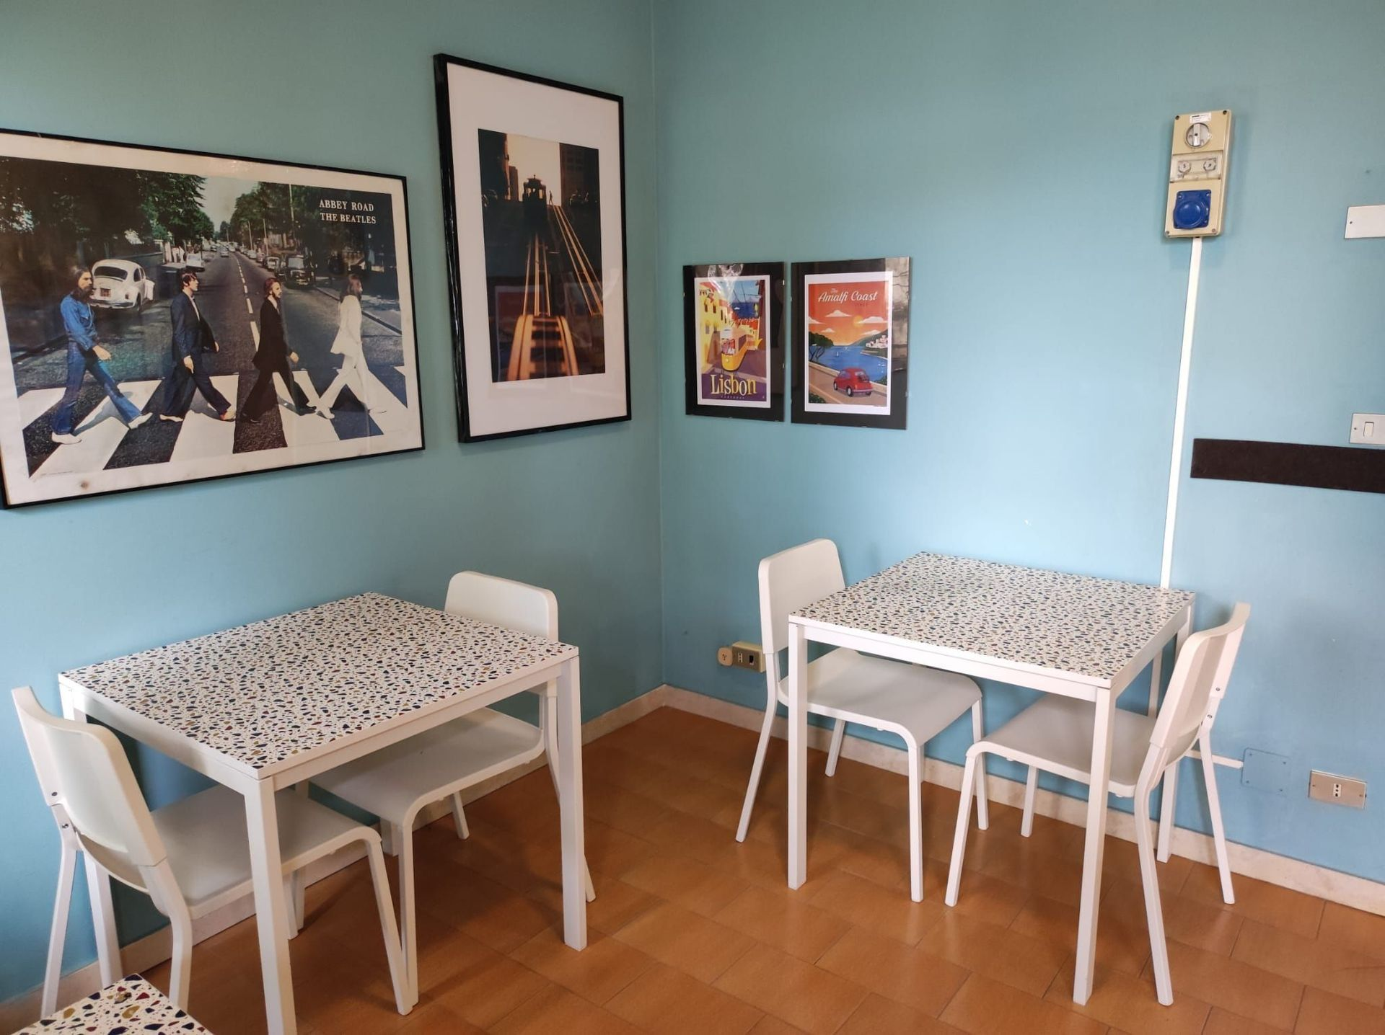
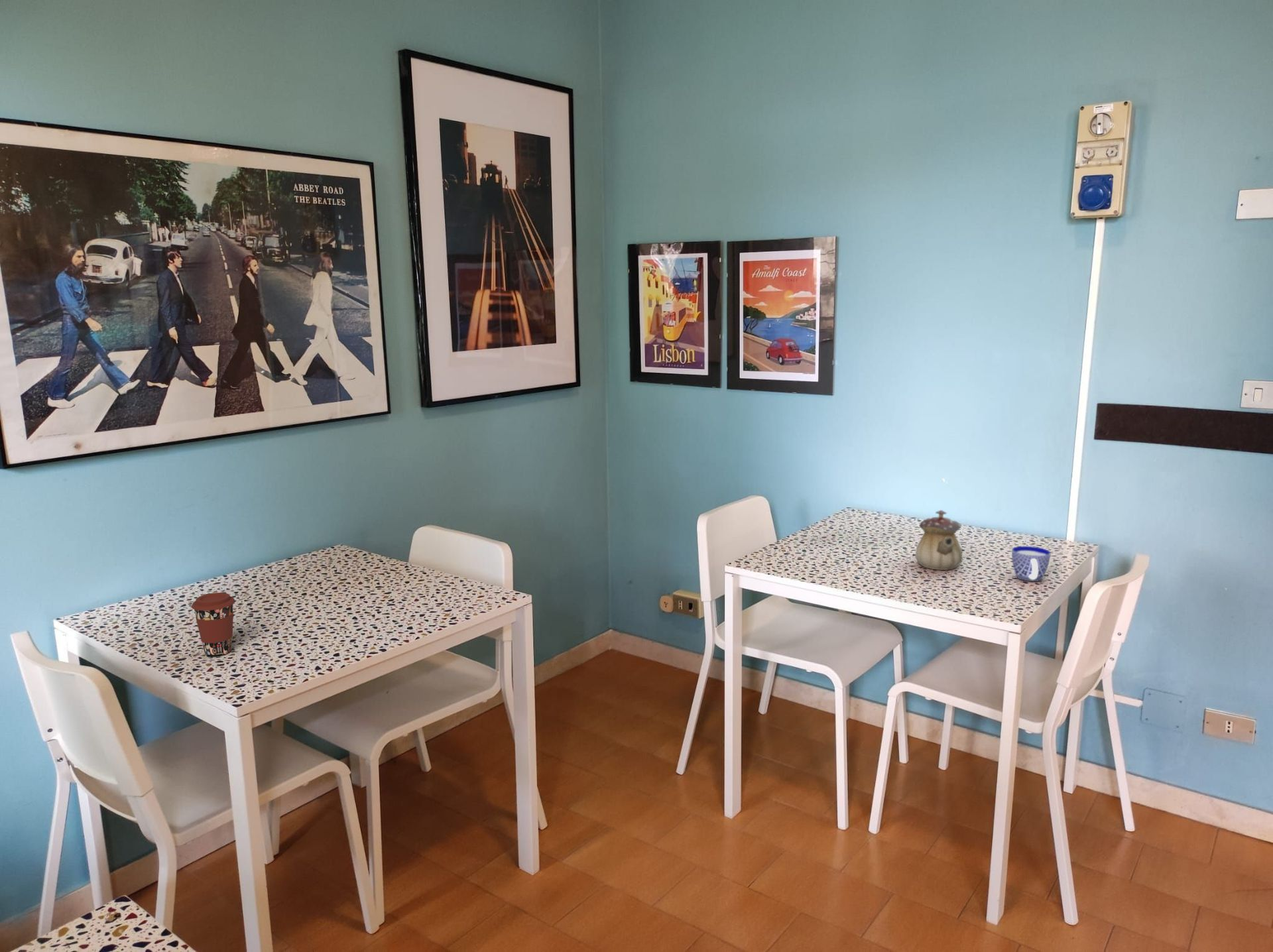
+ teapot [914,509,963,571]
+ cup [1011,546,1052,582]
+ coffee cup [191,592,236,657]
